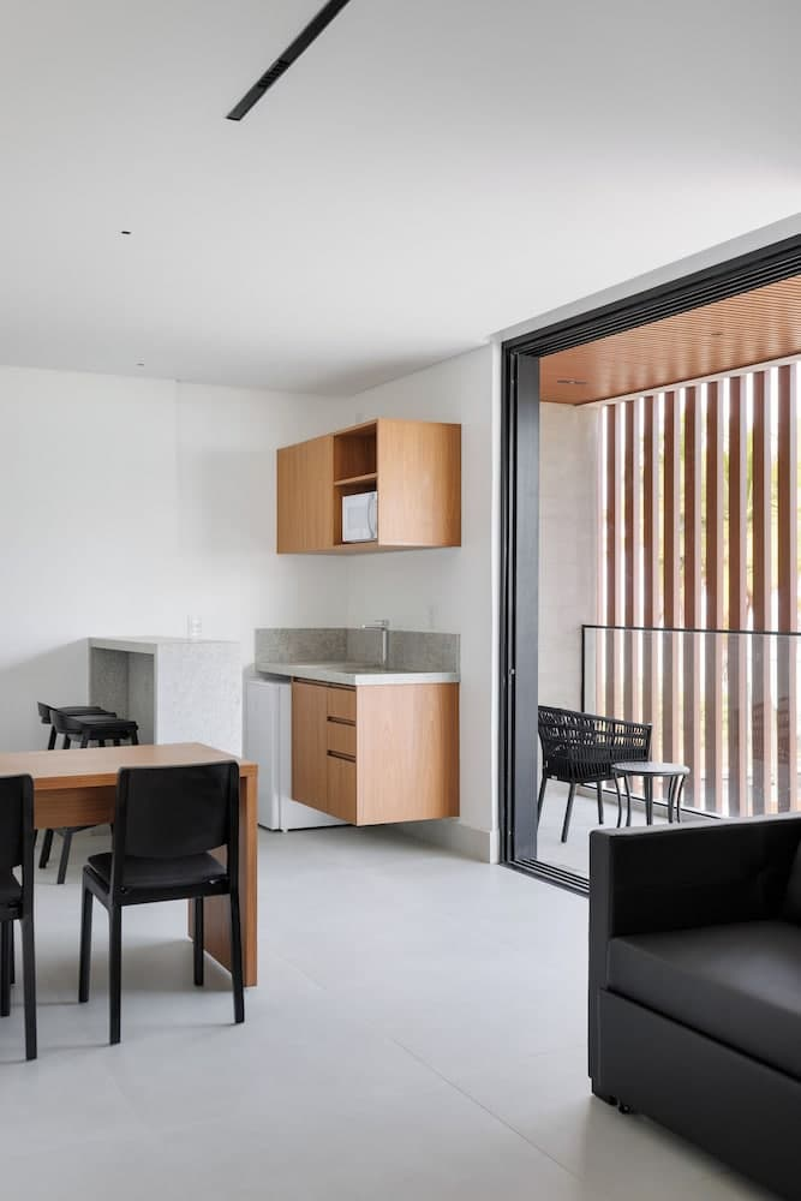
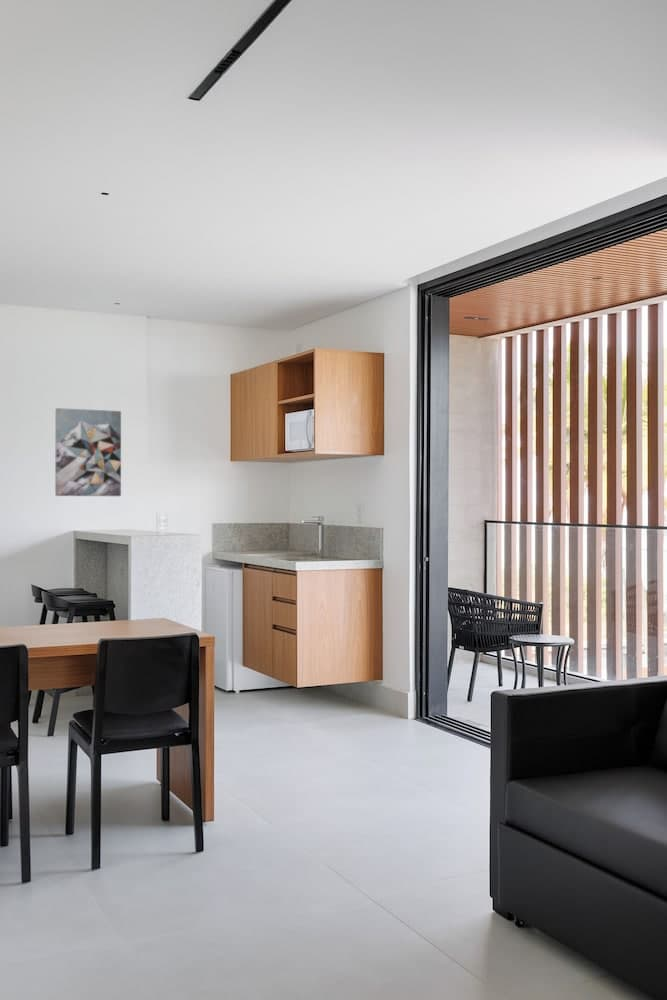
+ wall art [54,407,122,497]
